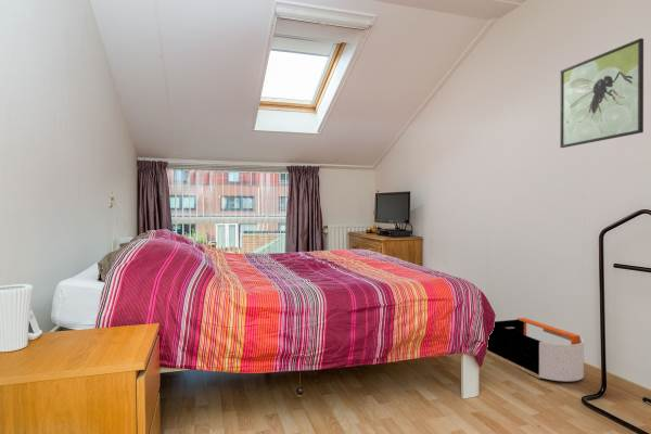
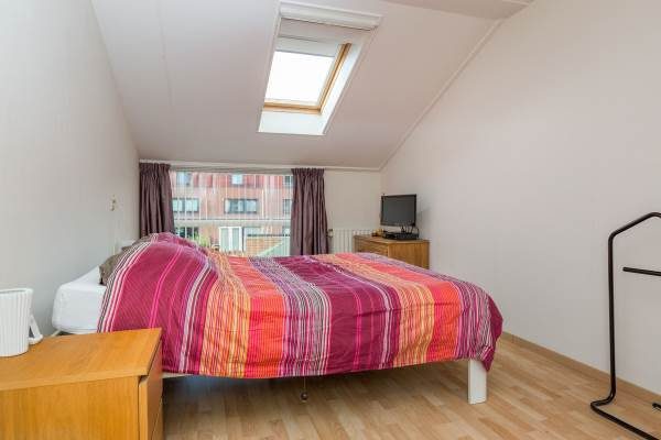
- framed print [559,37,644,149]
- storage bin [486,317,585,382]
